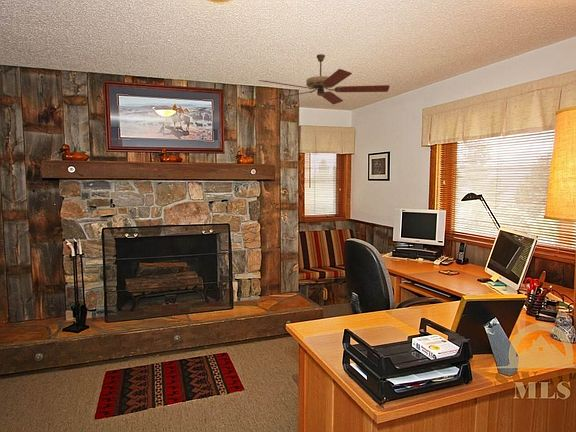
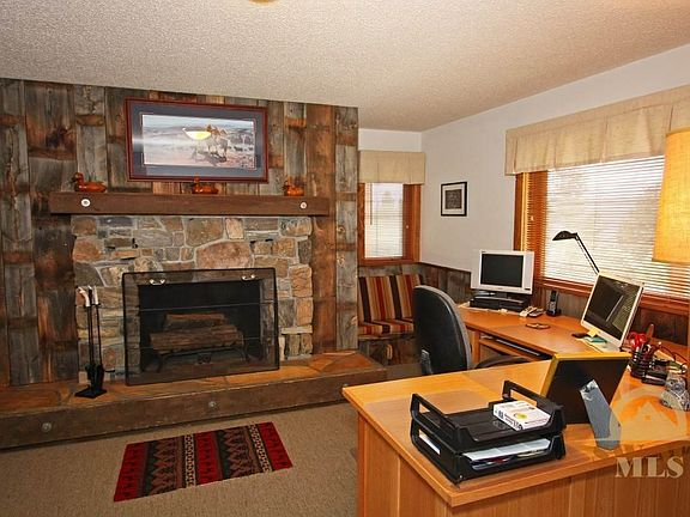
- ceiling fan [258,53,391,105]
